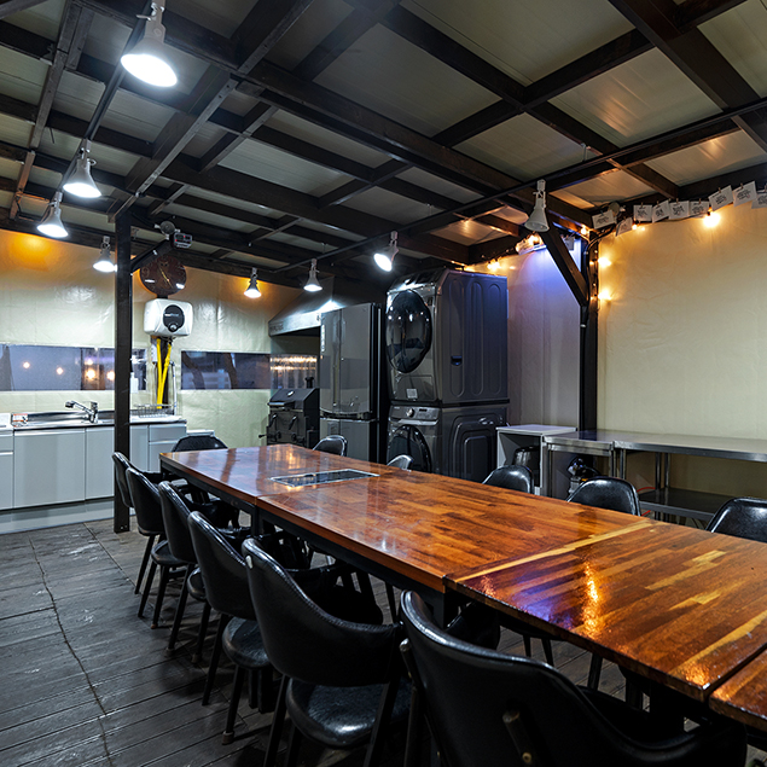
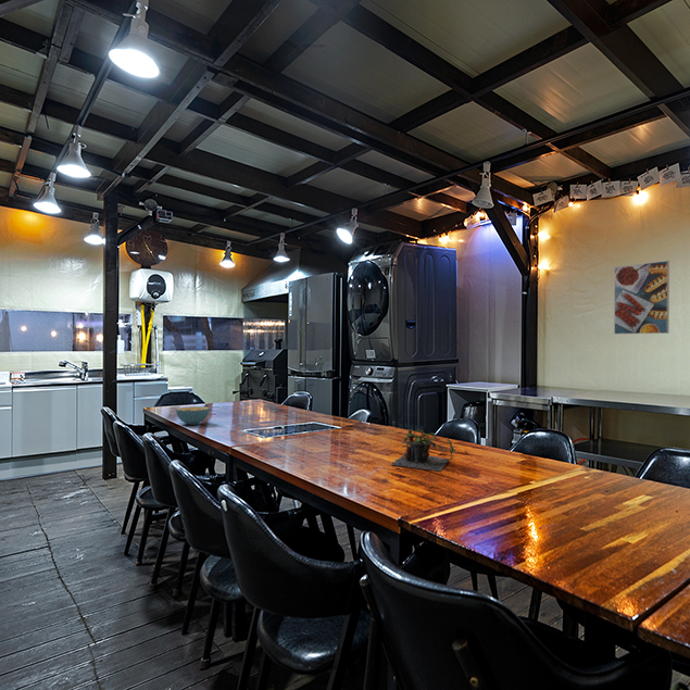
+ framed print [613,260,670,335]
+ cereal bowl [175,405,211,426]
+ plant [390,428,469,472]
